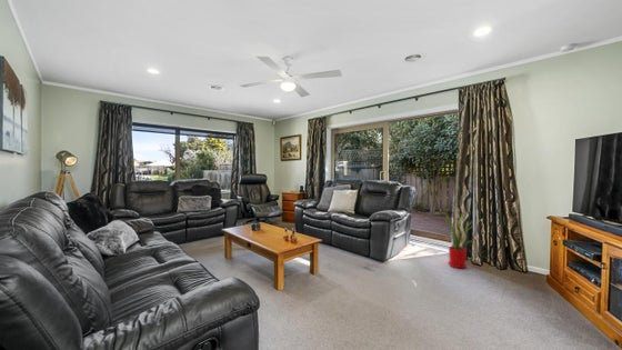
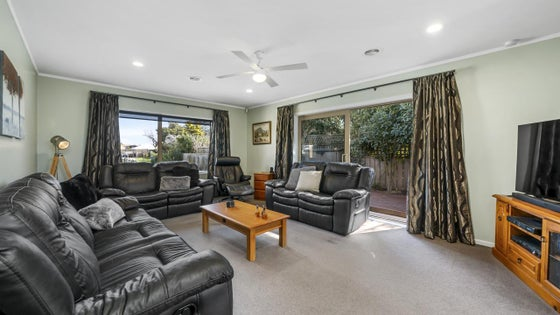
- house plant [435,208,483,269]
